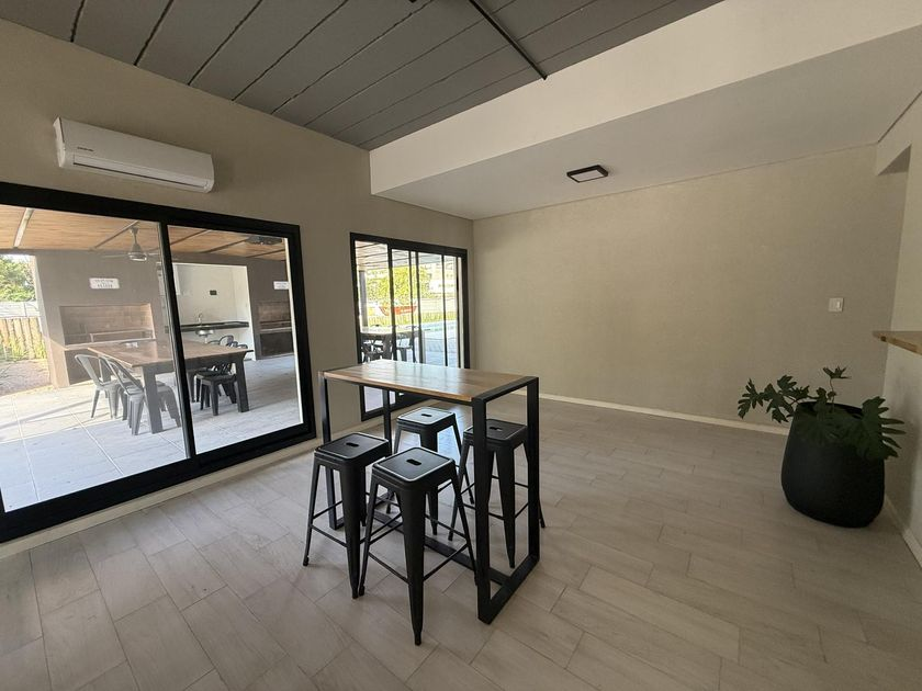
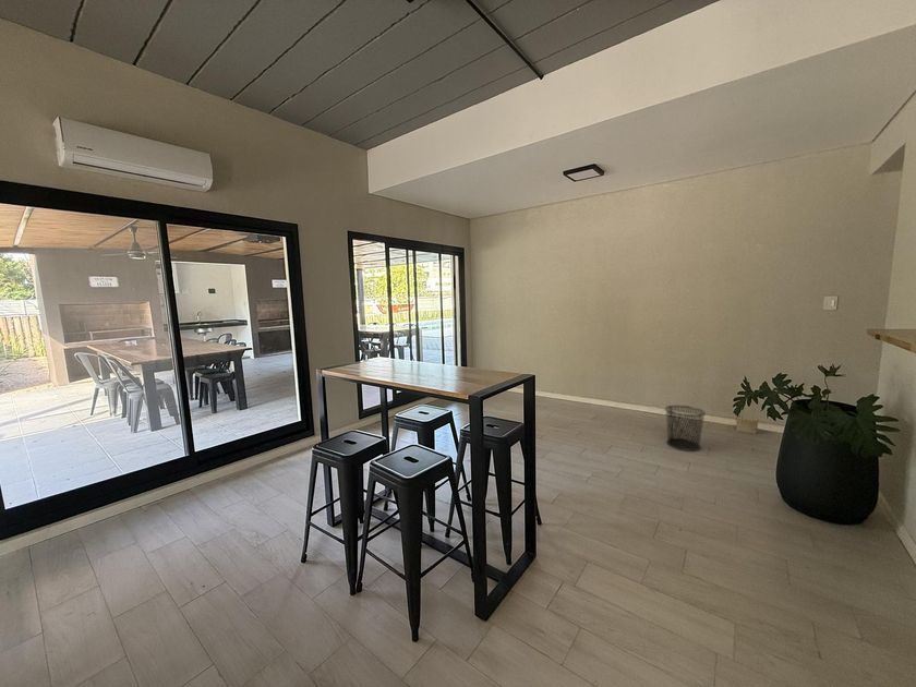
+ trash can [664,405,707,451]
+ basket [735,402,759,435]
